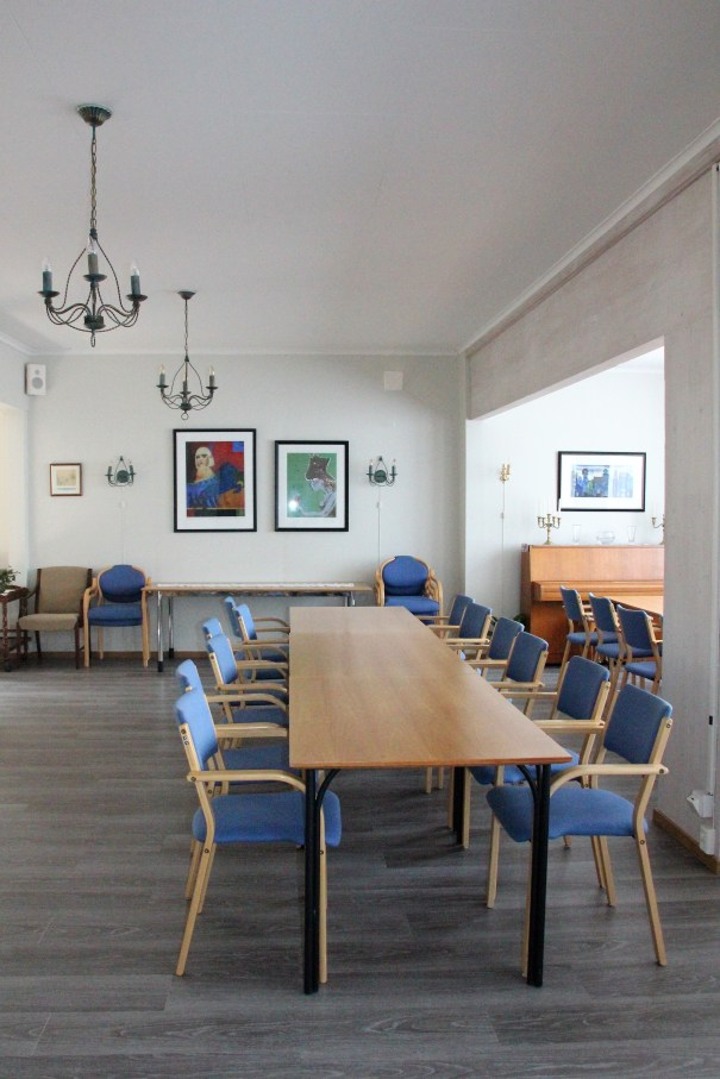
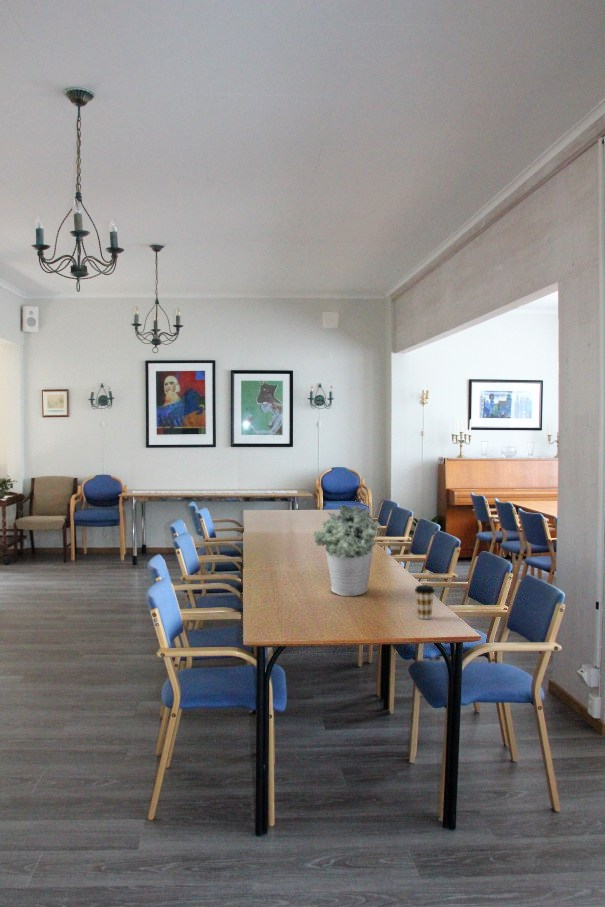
+ potted plant [312,502,383,597]
+ coffee cup [414,584,436,620]
